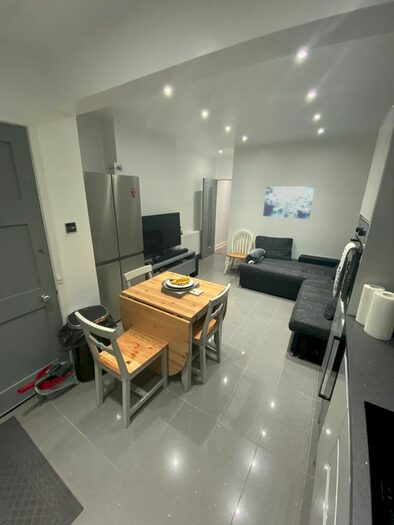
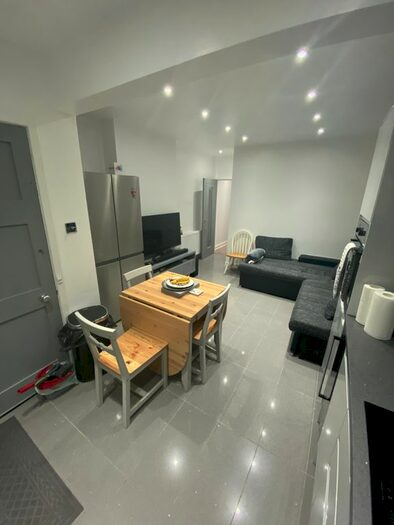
- wall art [262,186,316,220]
